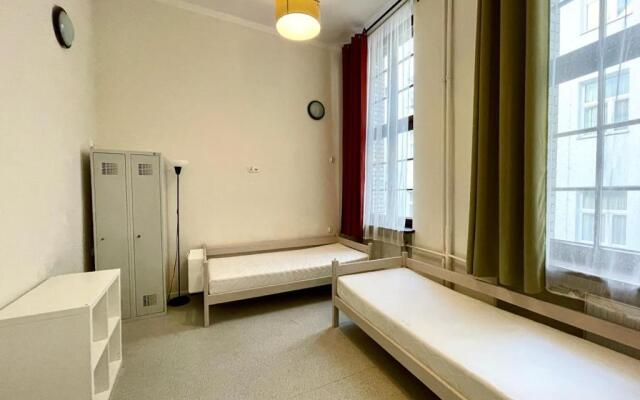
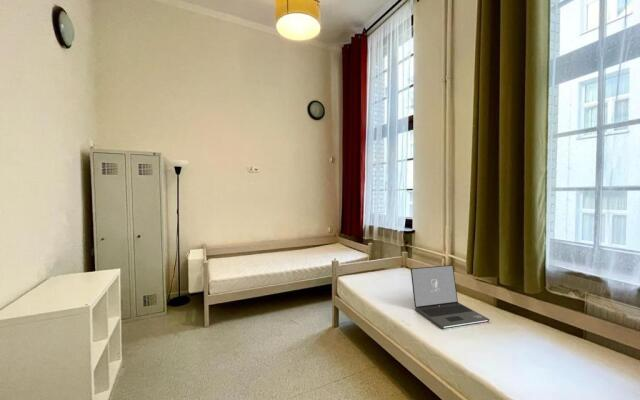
+ laptop [410,264,490,329]
